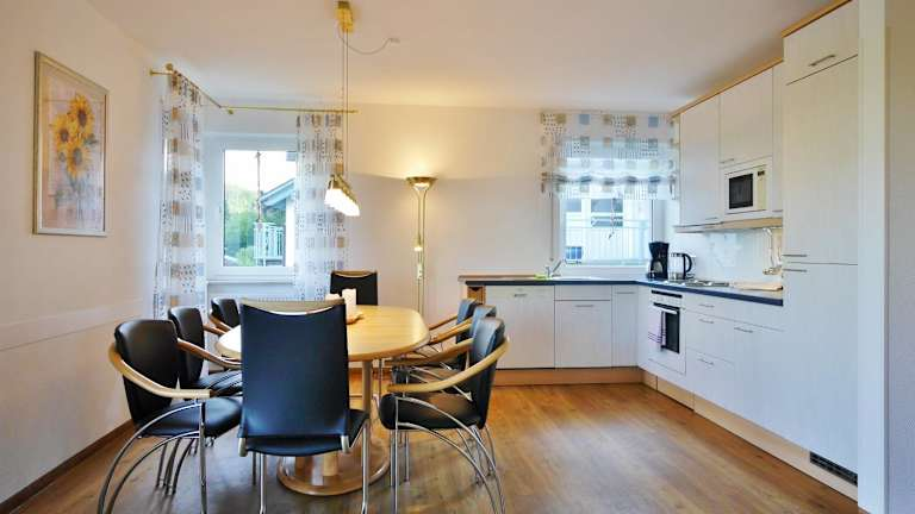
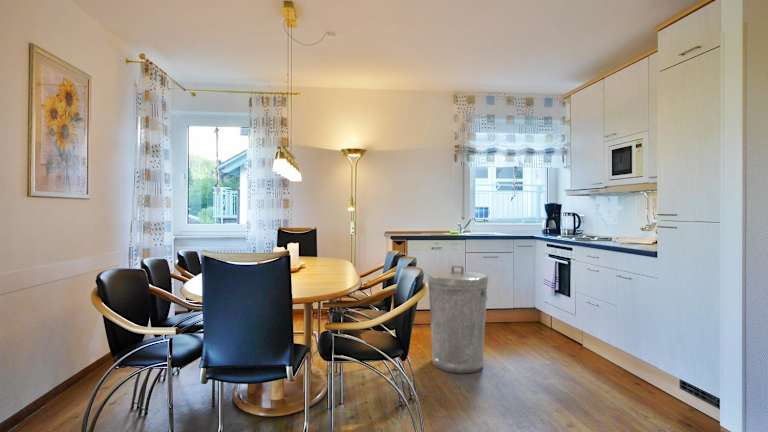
+ trash can [426,265,490,374]
